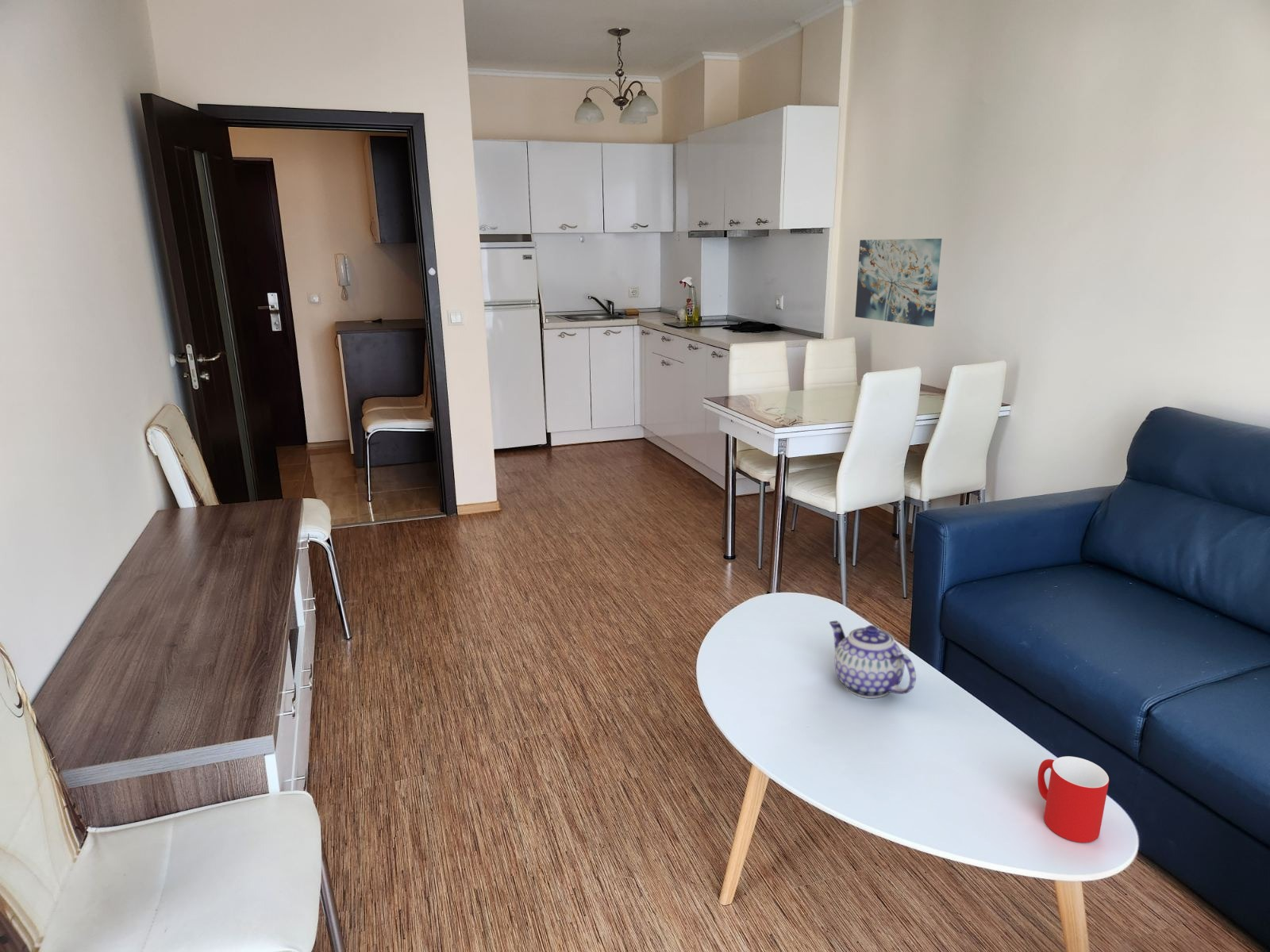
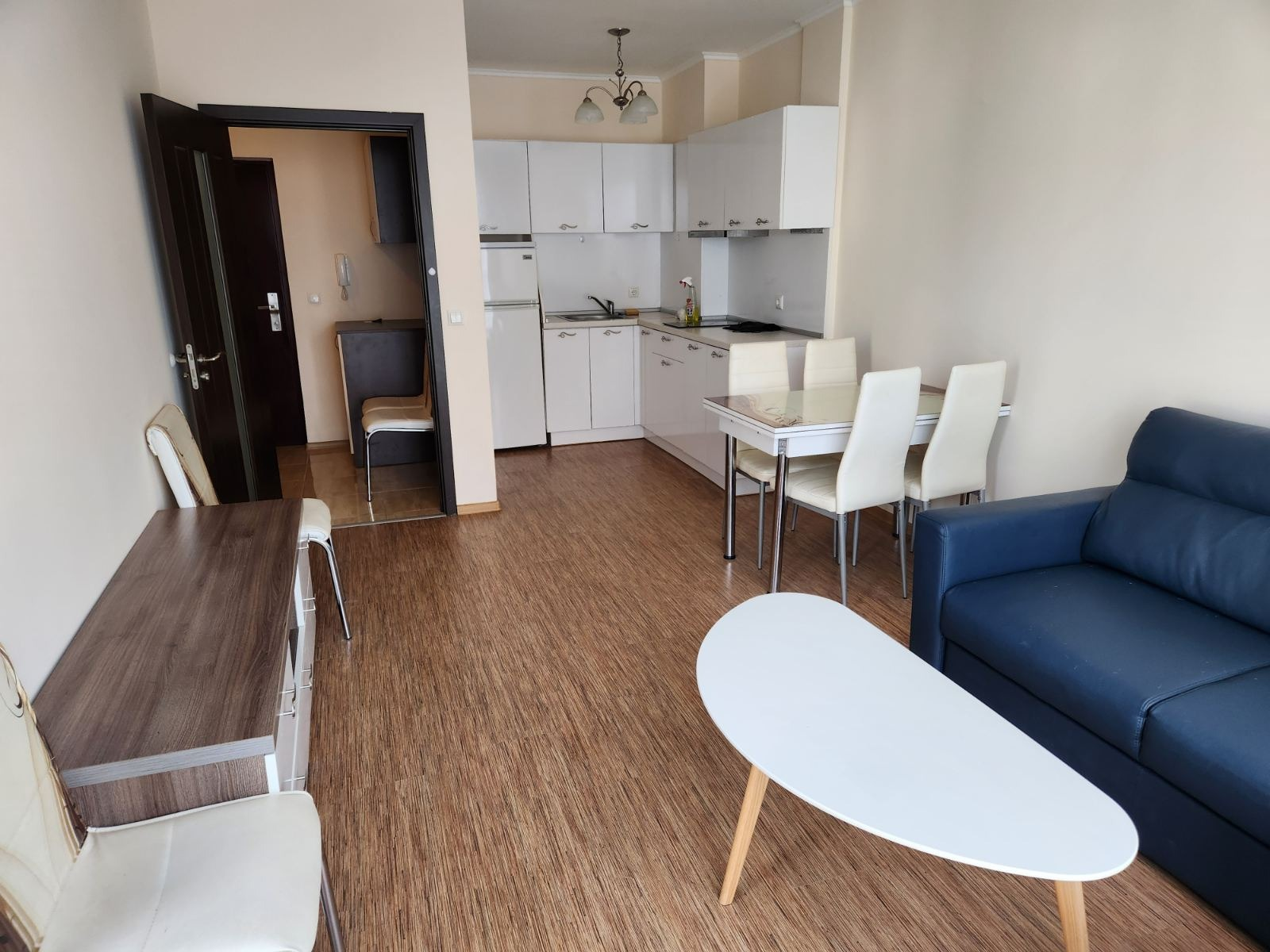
- cup [1037,756,1110,843]
- teapot [829,620,917,699]
- wall art [854,238,942,328]
